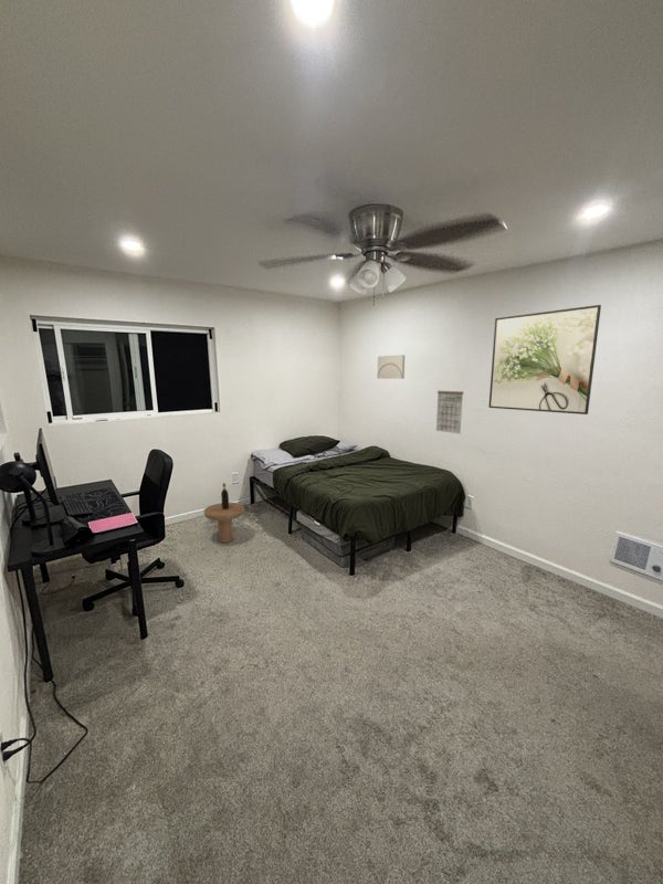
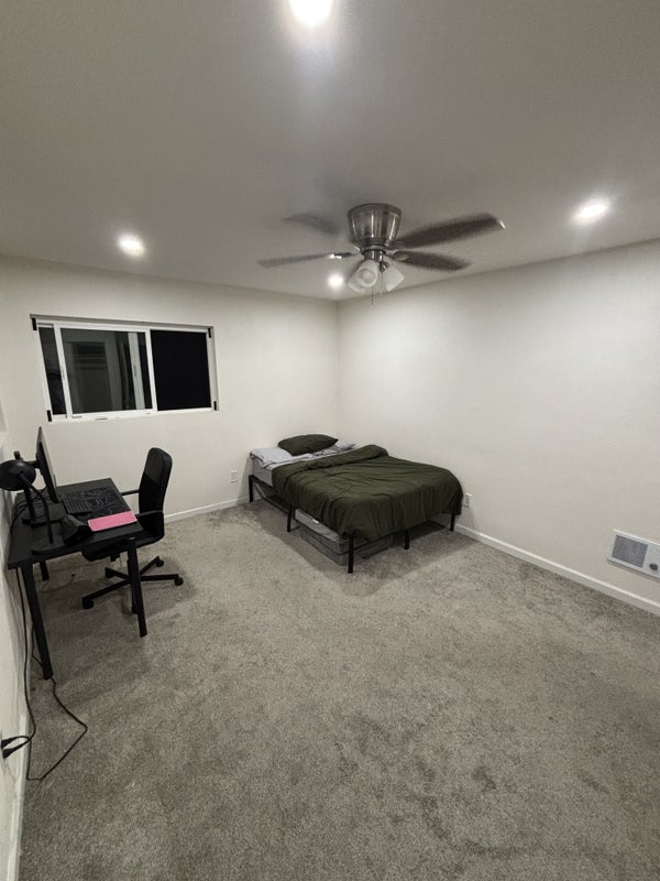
- side table [203,482,245,544]
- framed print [487,304,602,415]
- calendar [435,386,465,435]
- wall art [377,354,406,380]
